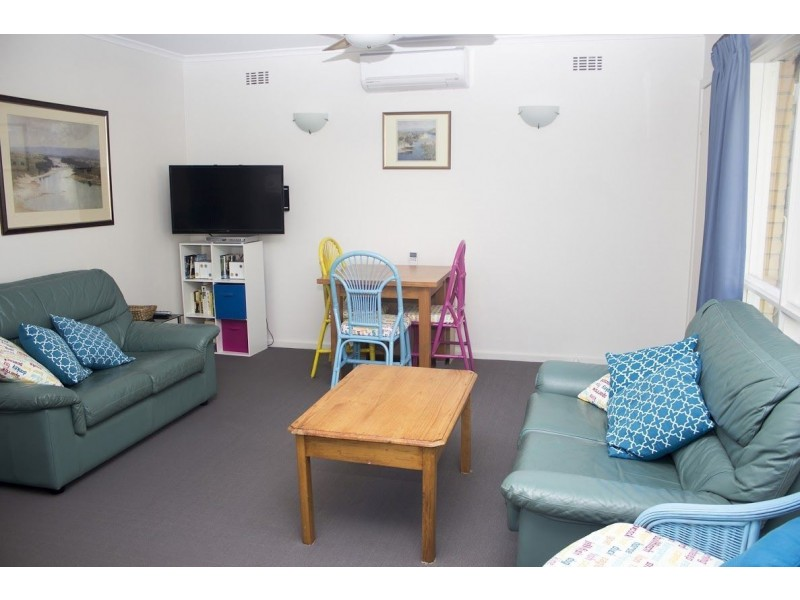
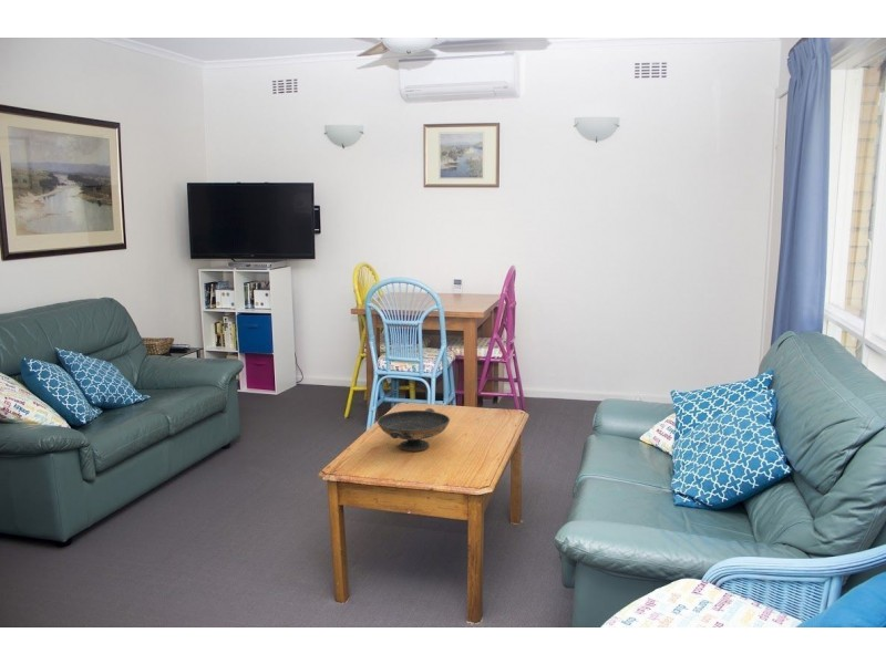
+ decorative bowl [377,407,451,453]
